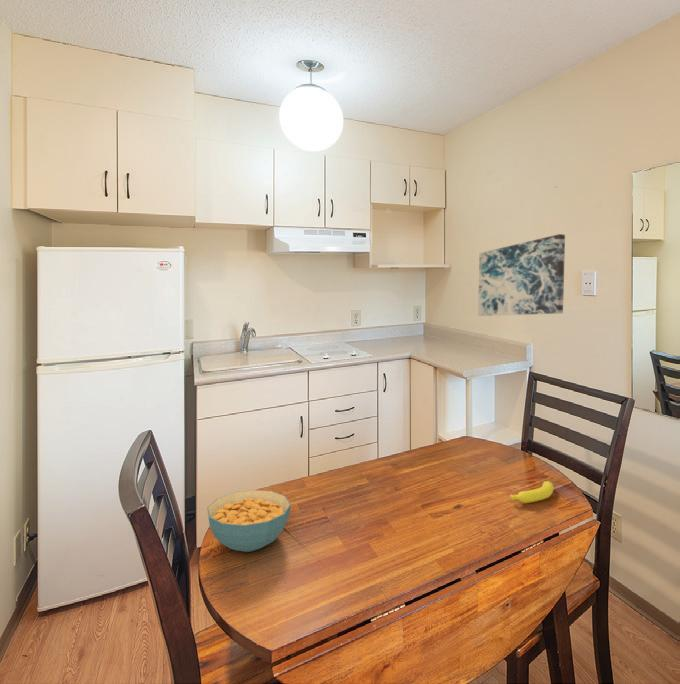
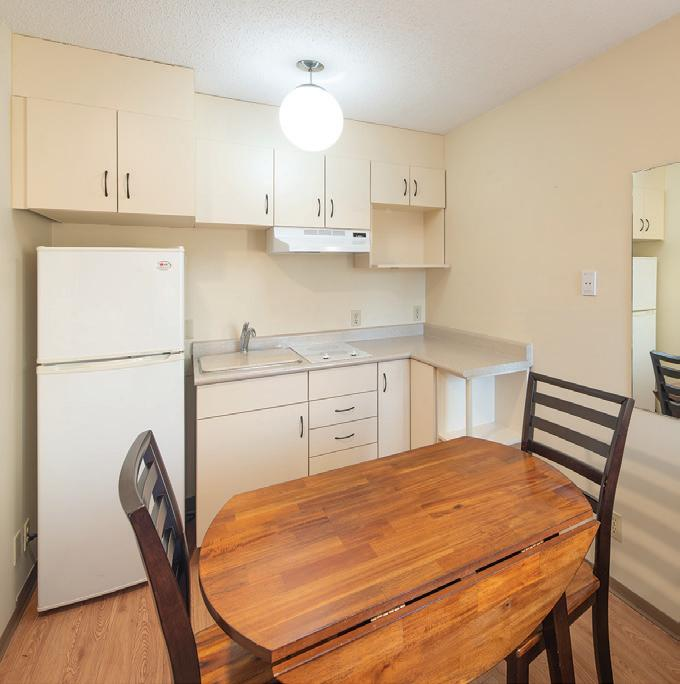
- cereal bowl [206,489,292,553]
- banana [509,480,555,504]
- wall art [477,233,566,317]
